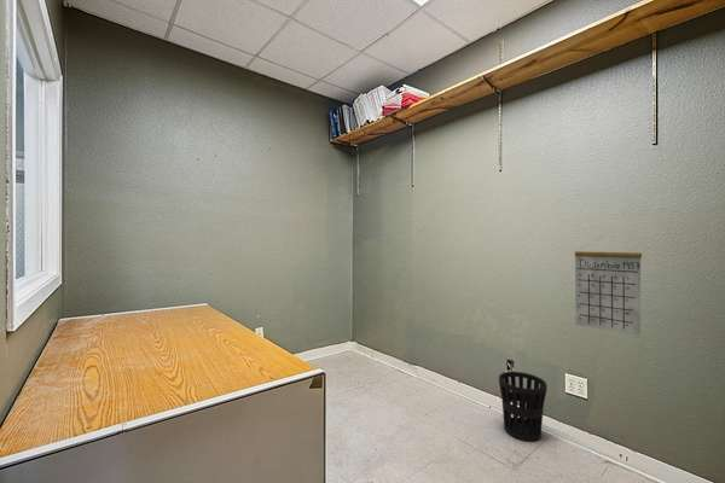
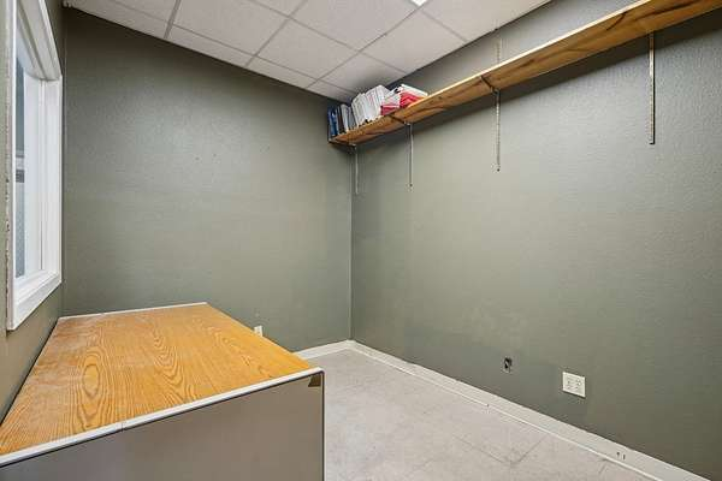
- calendar [574,235,643,337]
- wastebasket [498,371,549,443]
